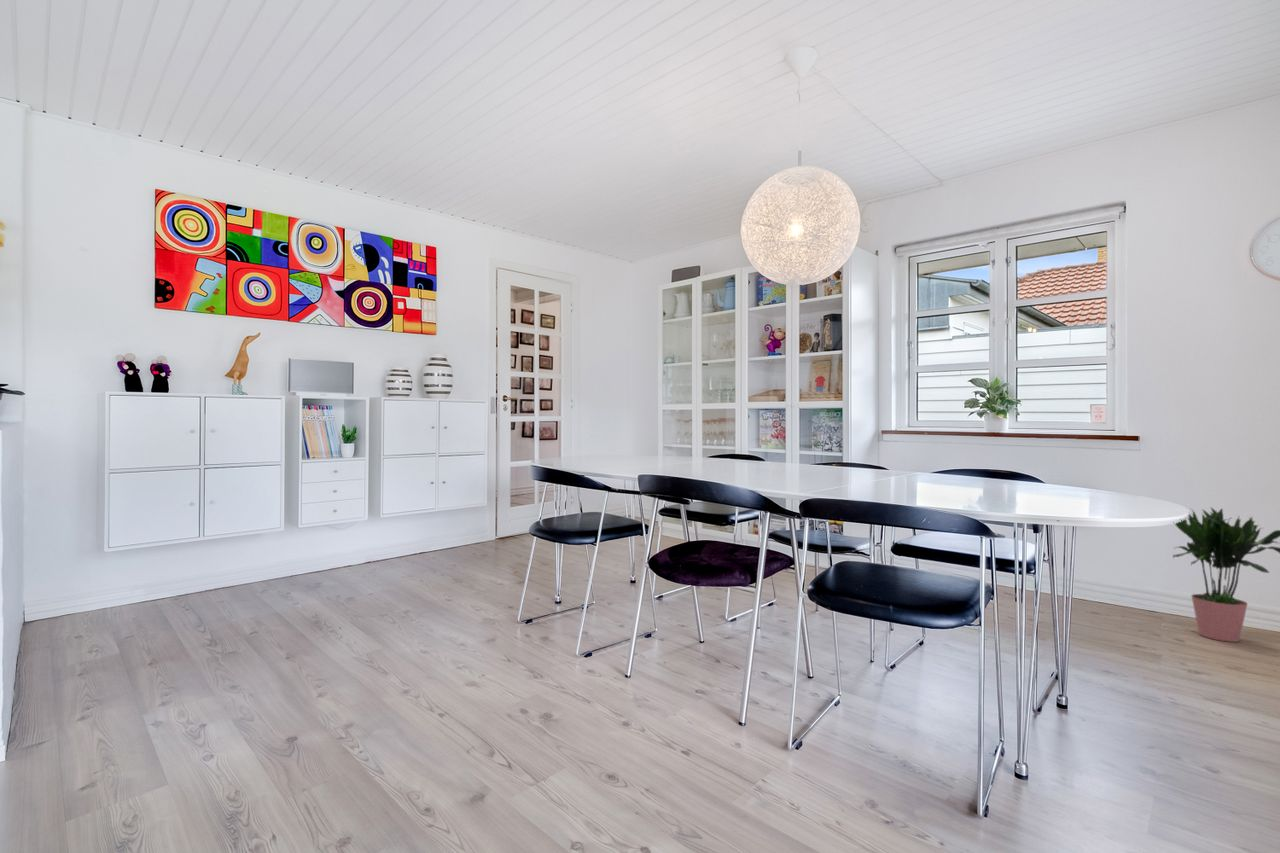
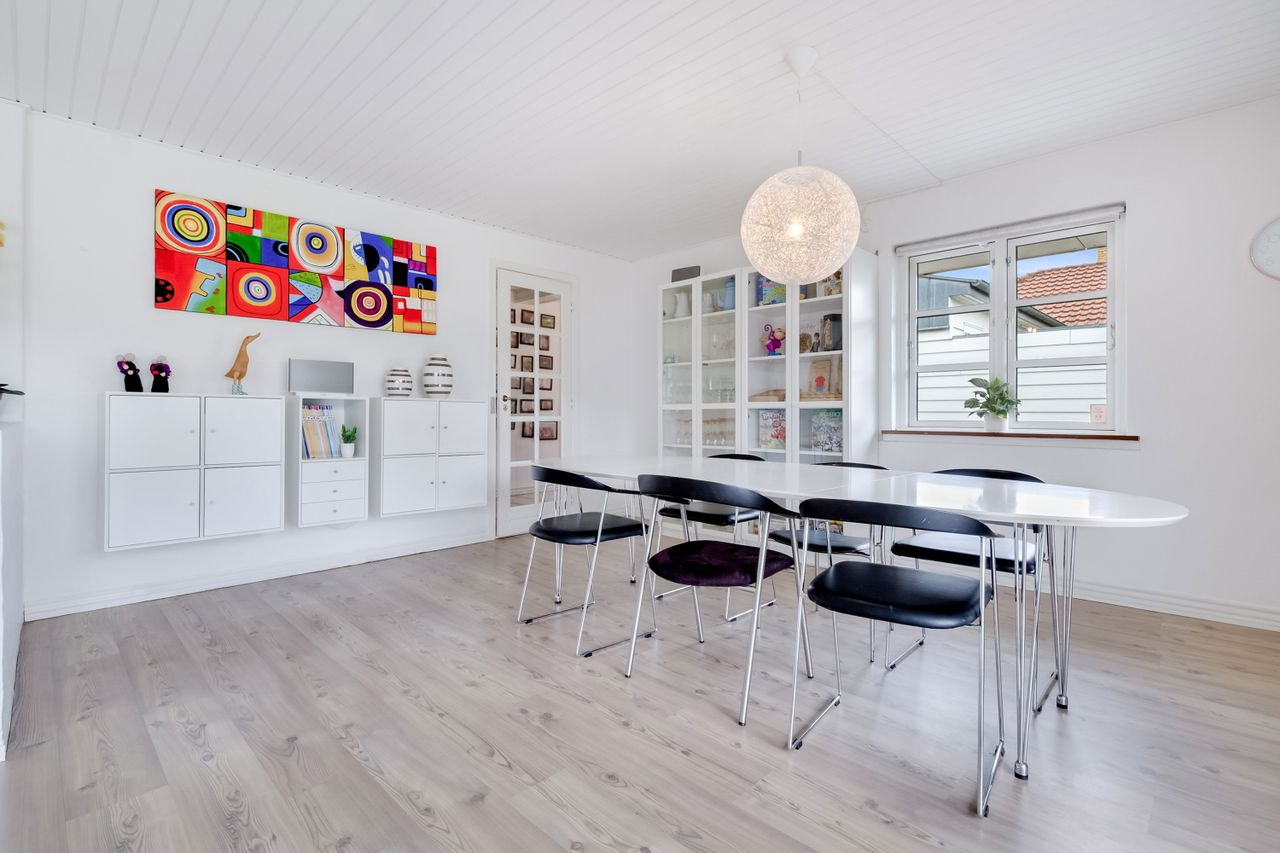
- potted plant [1172,506,1280,643]
